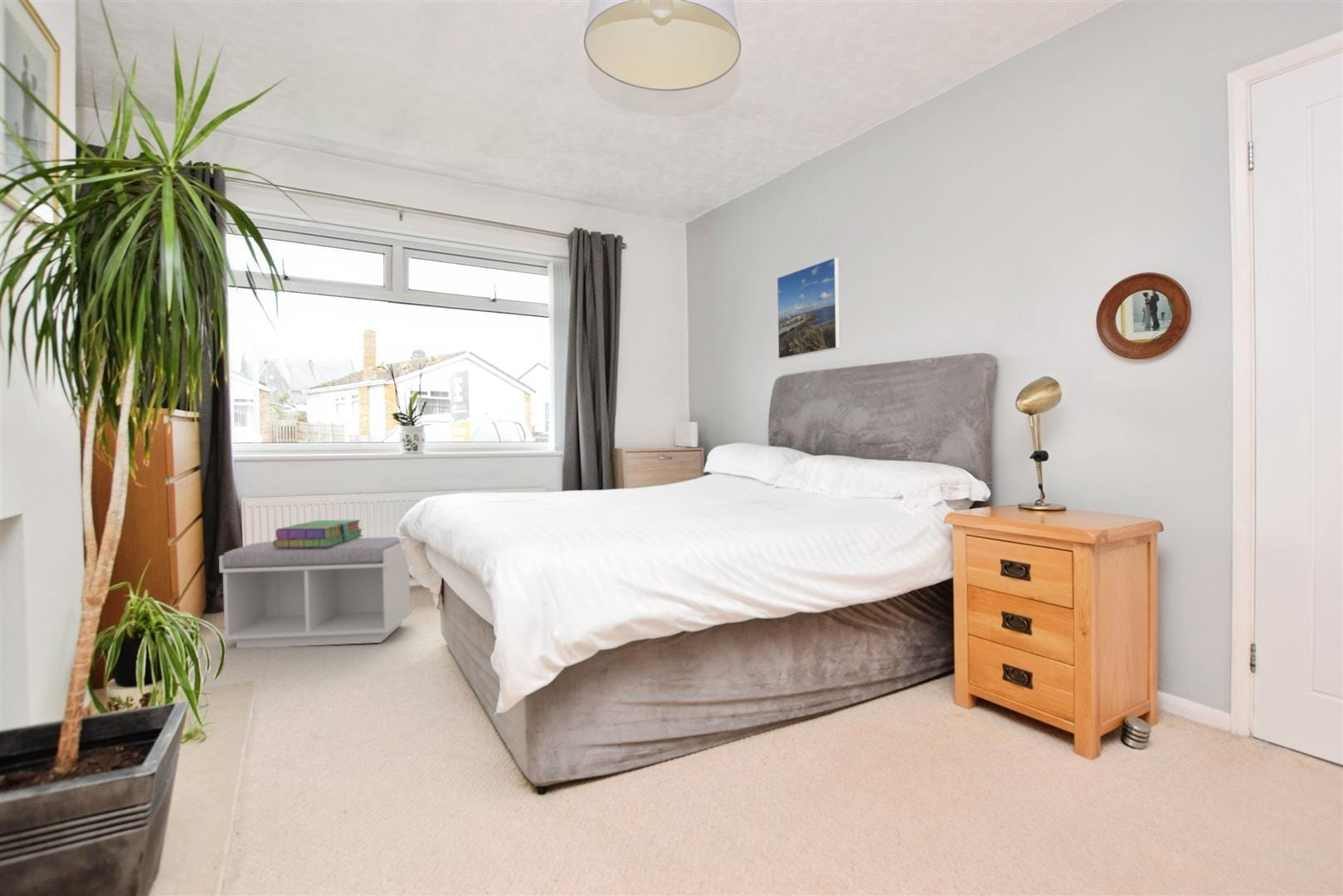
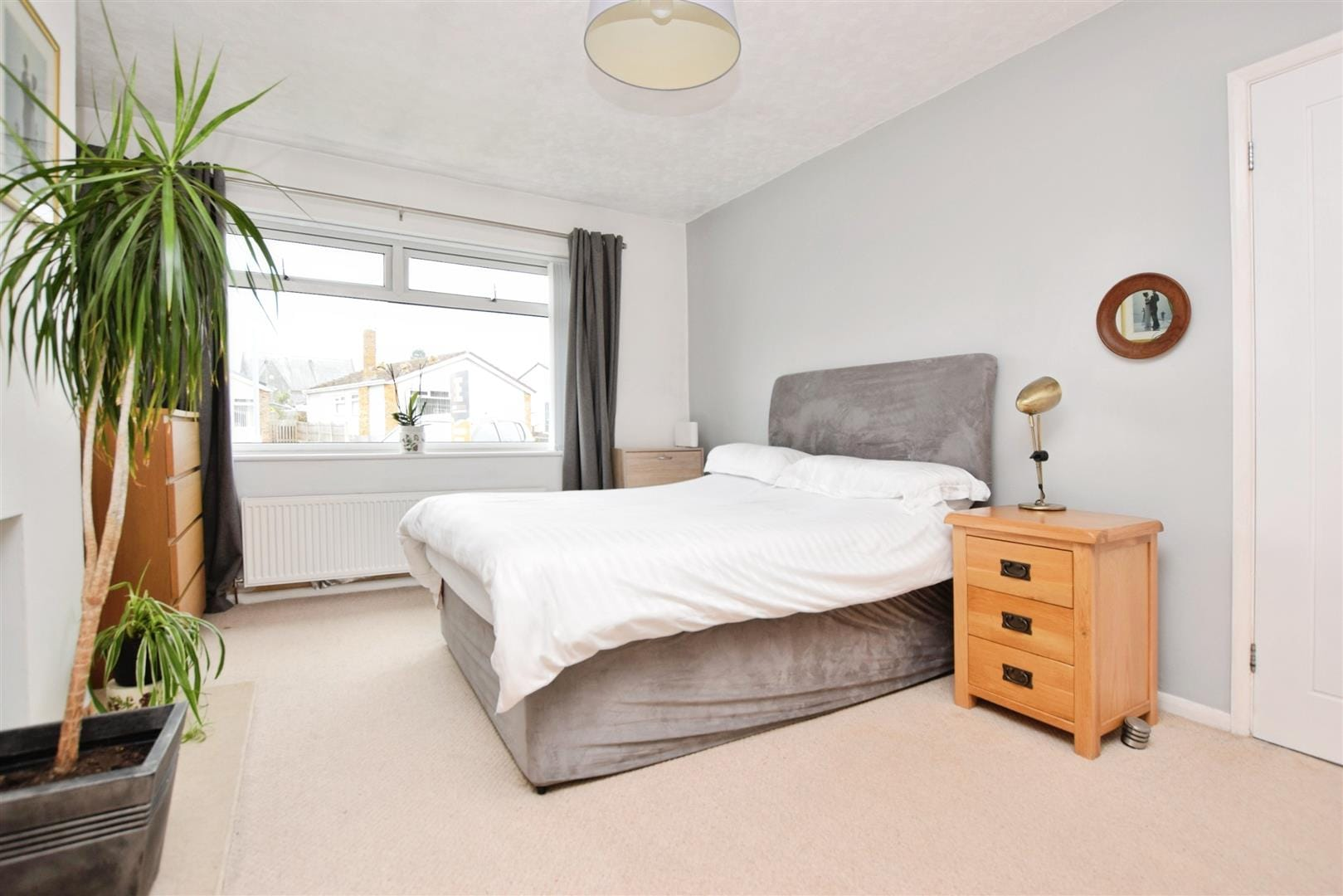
- stack of books [273,519,363,548]
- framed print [776,256,841,360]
- bench [218,536,413,649]
